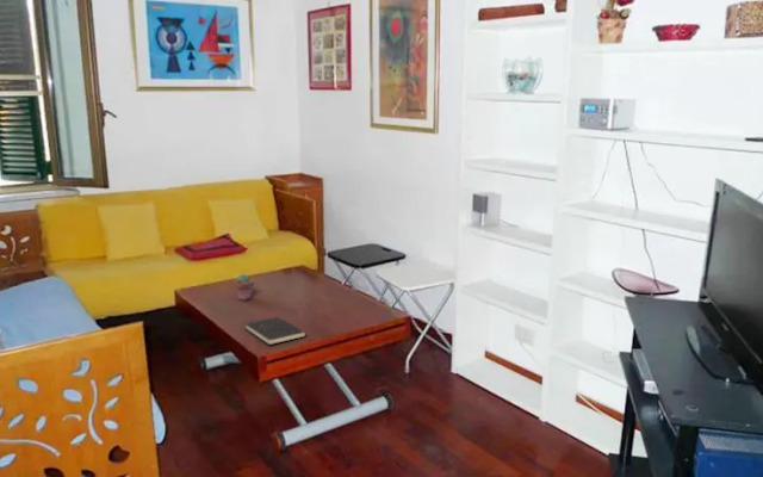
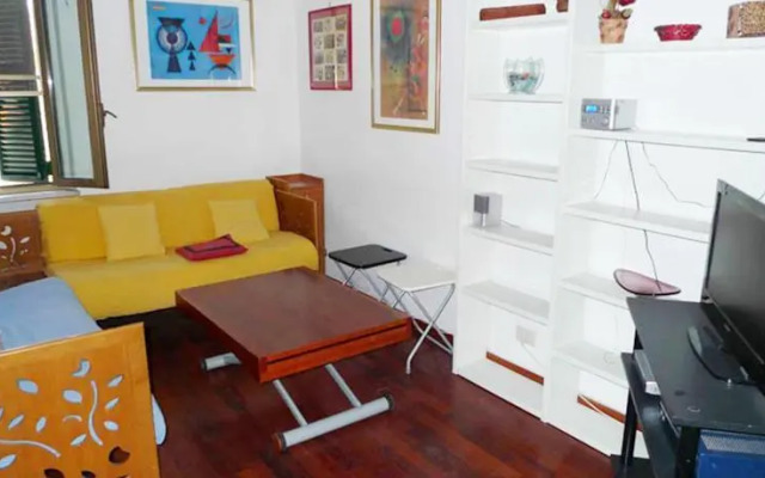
- hardcover book [243,316,306,346]
- potted succulent [234,273,255,302]
